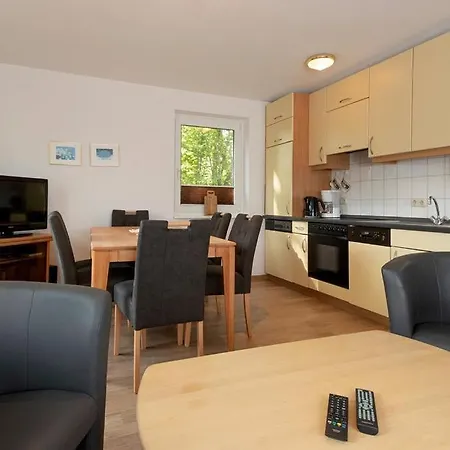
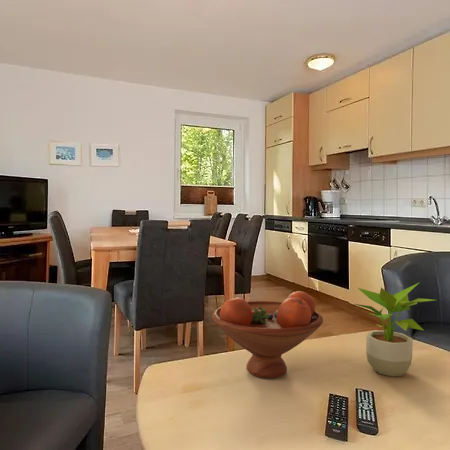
+ fruit bowl [211,290,324,379]
+ potted plant [354,282,436,377]
